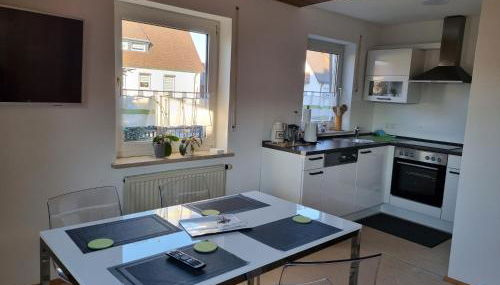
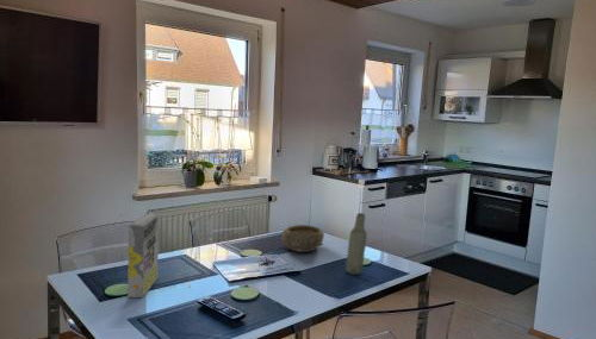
+ cereal box [126,213,160,299]
+ bowl [280,224,325,253]
+ bottle [344,212,368,276]
